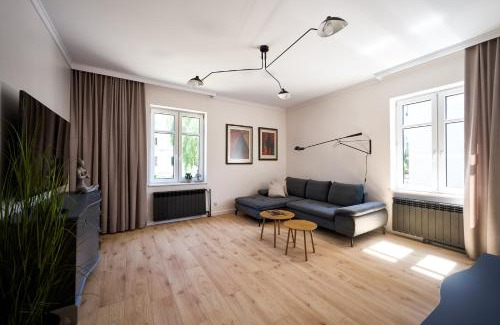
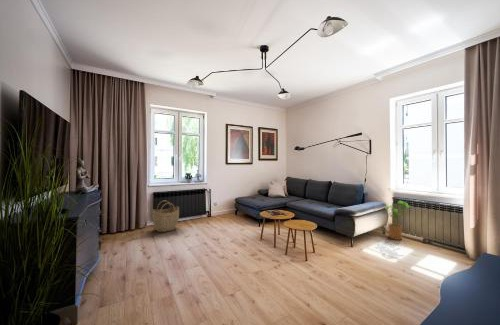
+ woven basket [151,200,180,233]
+ house plant [384,200,412,241]
